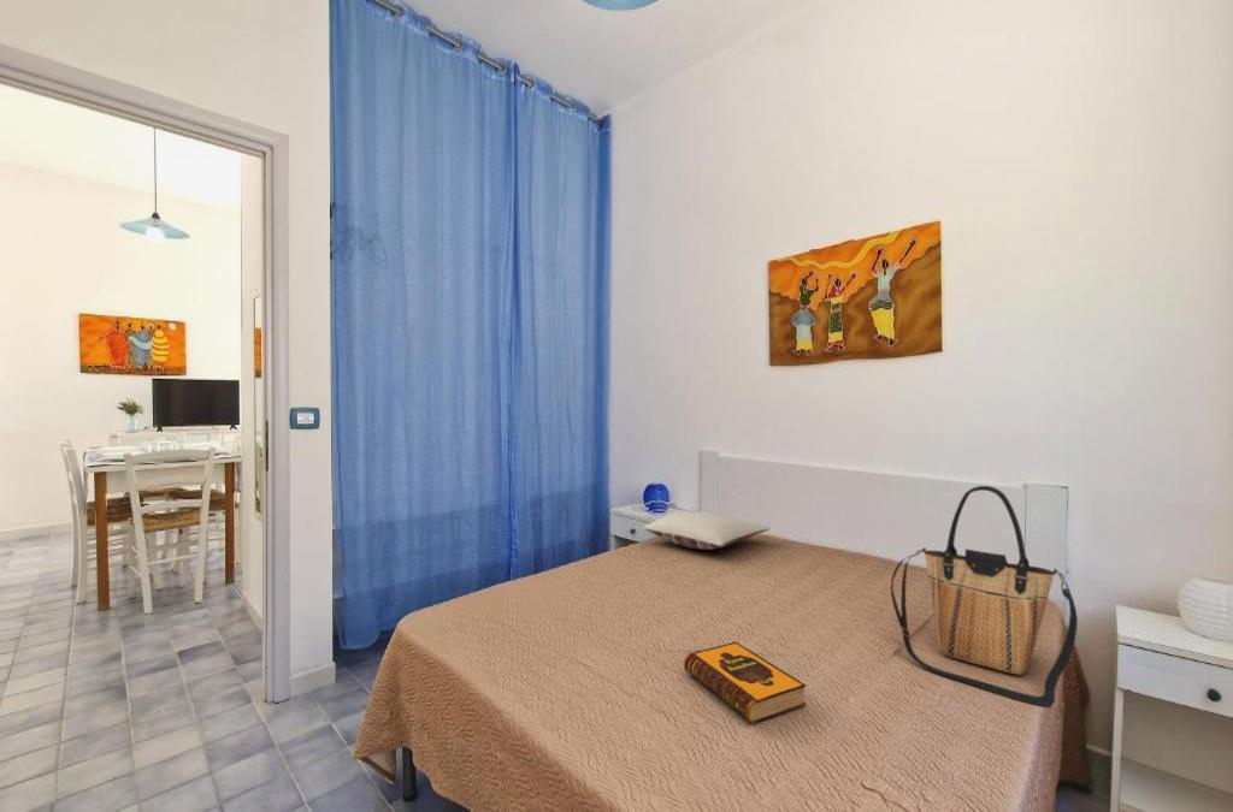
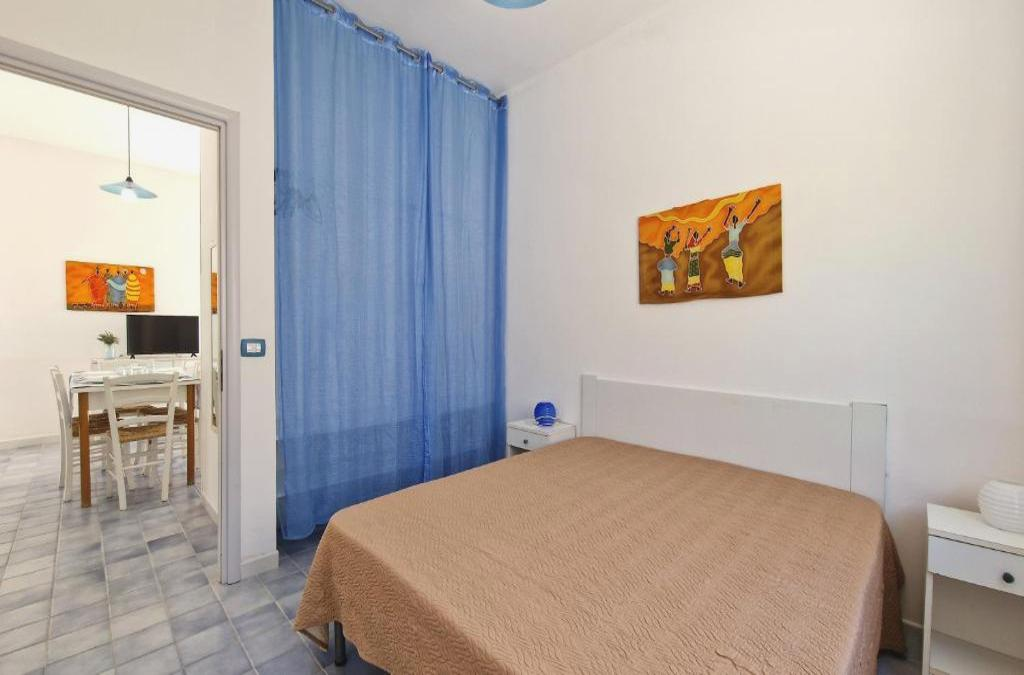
- tote bag [890,485,1079,707]
- hardback book [683,641,807,725]
- pillow [642,511,771,551]
